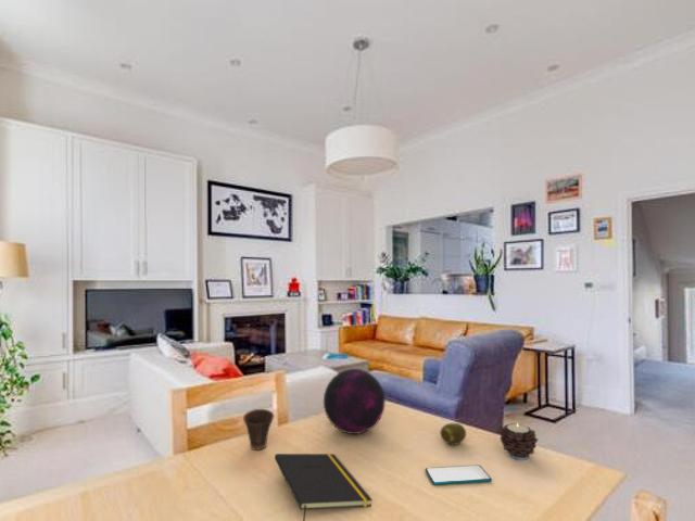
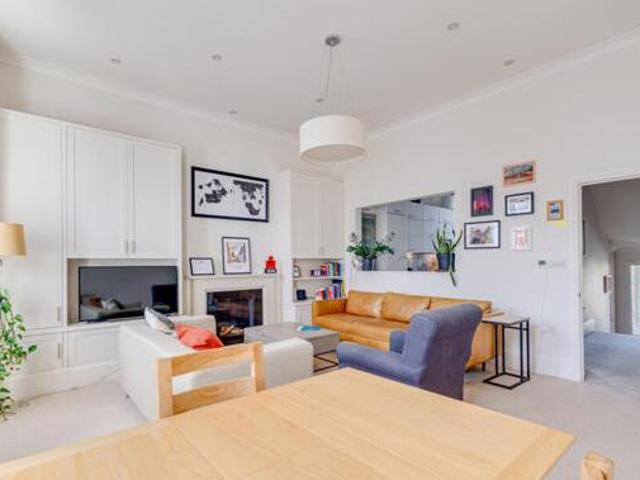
- cup [242,408,275,452]
- smartphone [425,465,493,486]
- fruit [439,422,467,446]
- candle [498,421,539,461]
- decorative orb [323,368,387,435]
- notepad [274,453,374,521]
